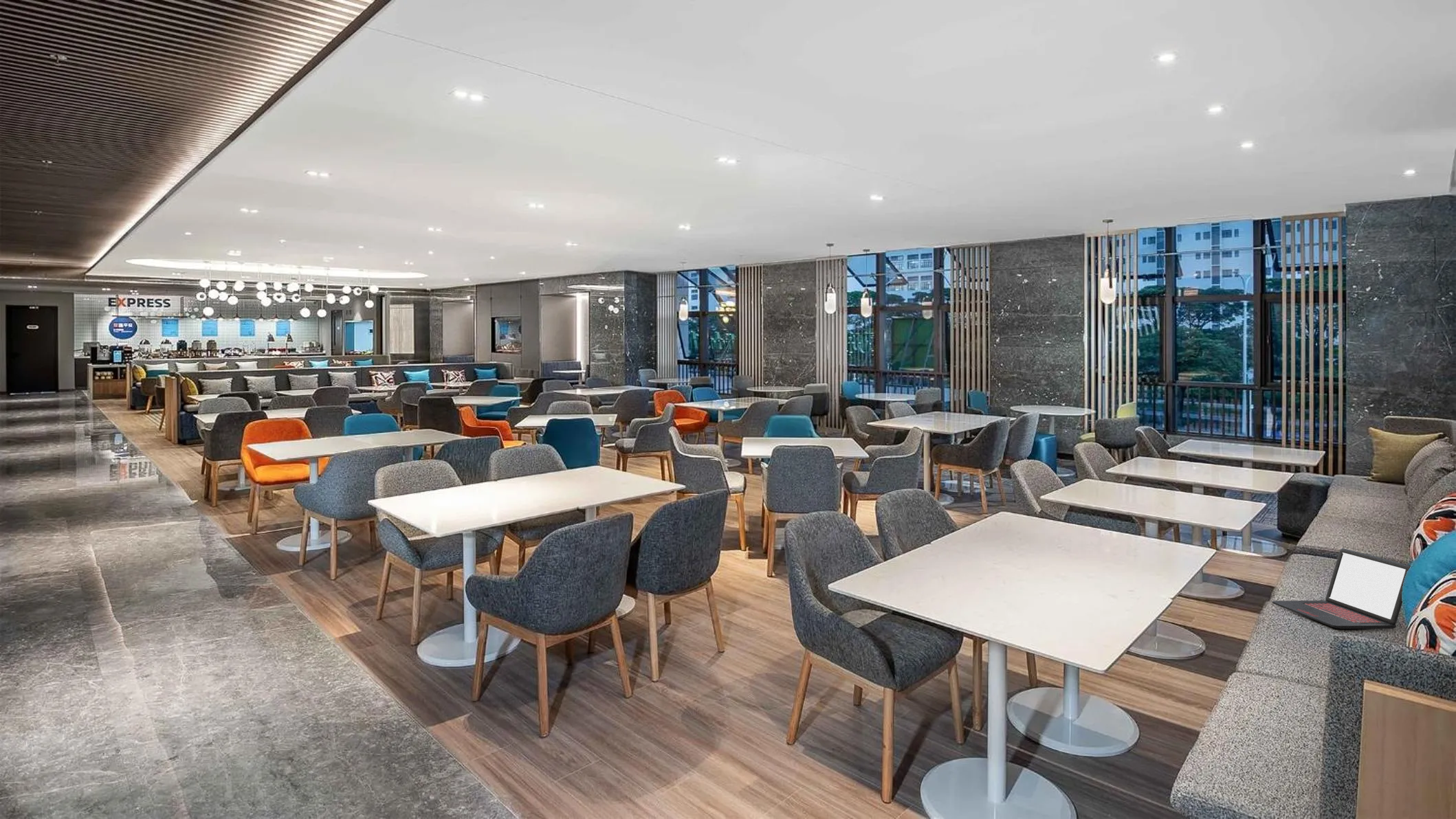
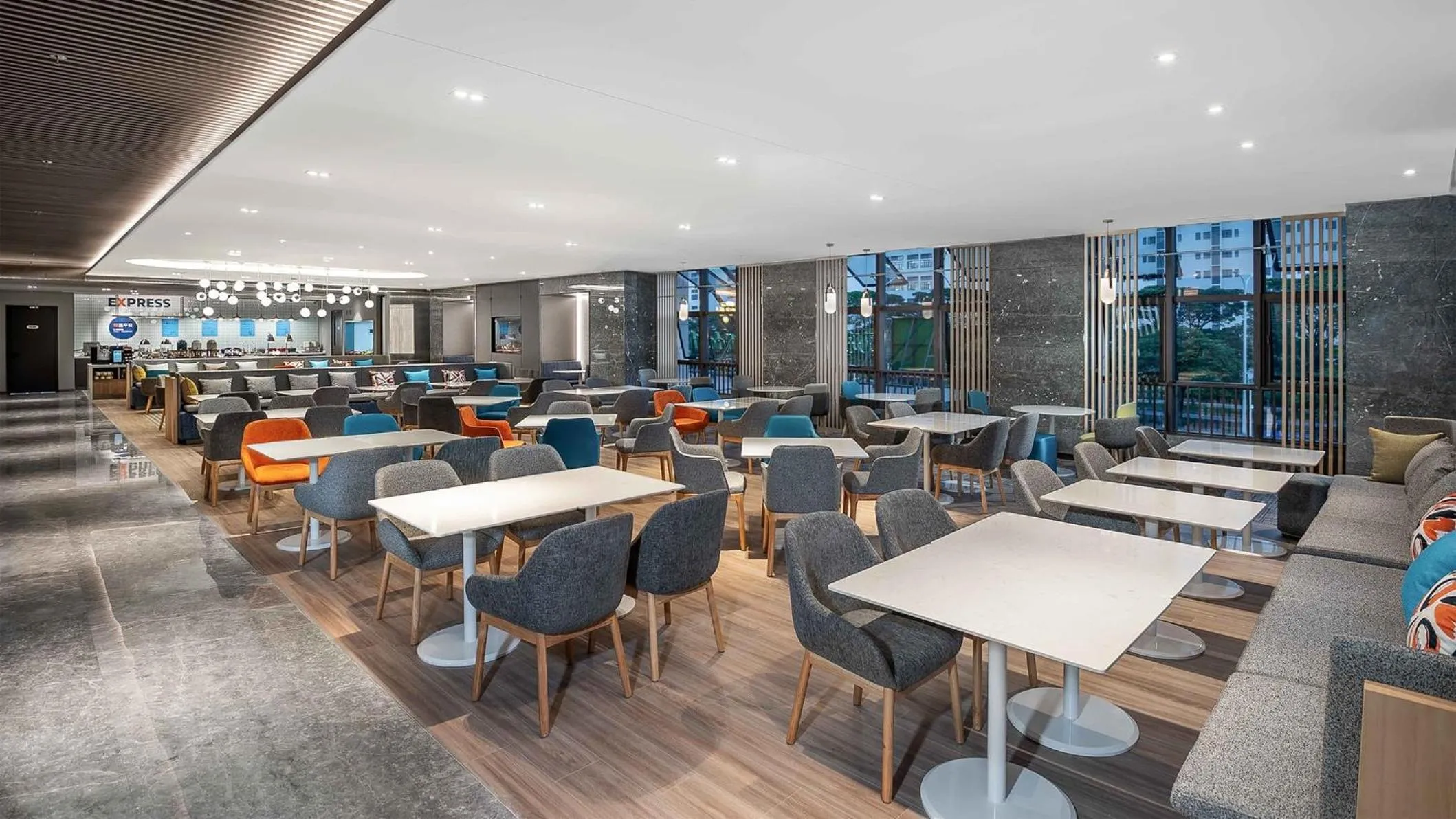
- laptop [1272,548,1411,630]
